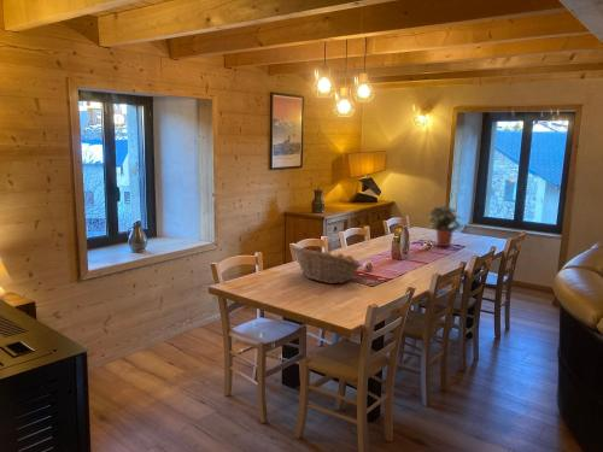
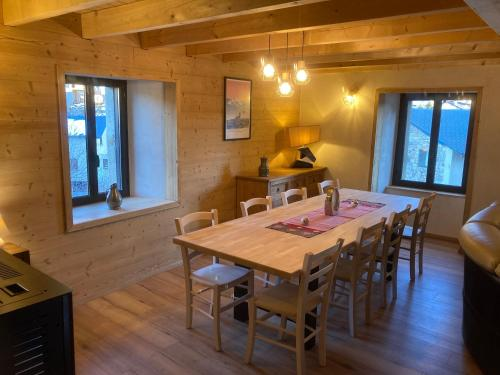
- fruit basket [289,245,363,284]
- potted plant [425,204,467,247]
